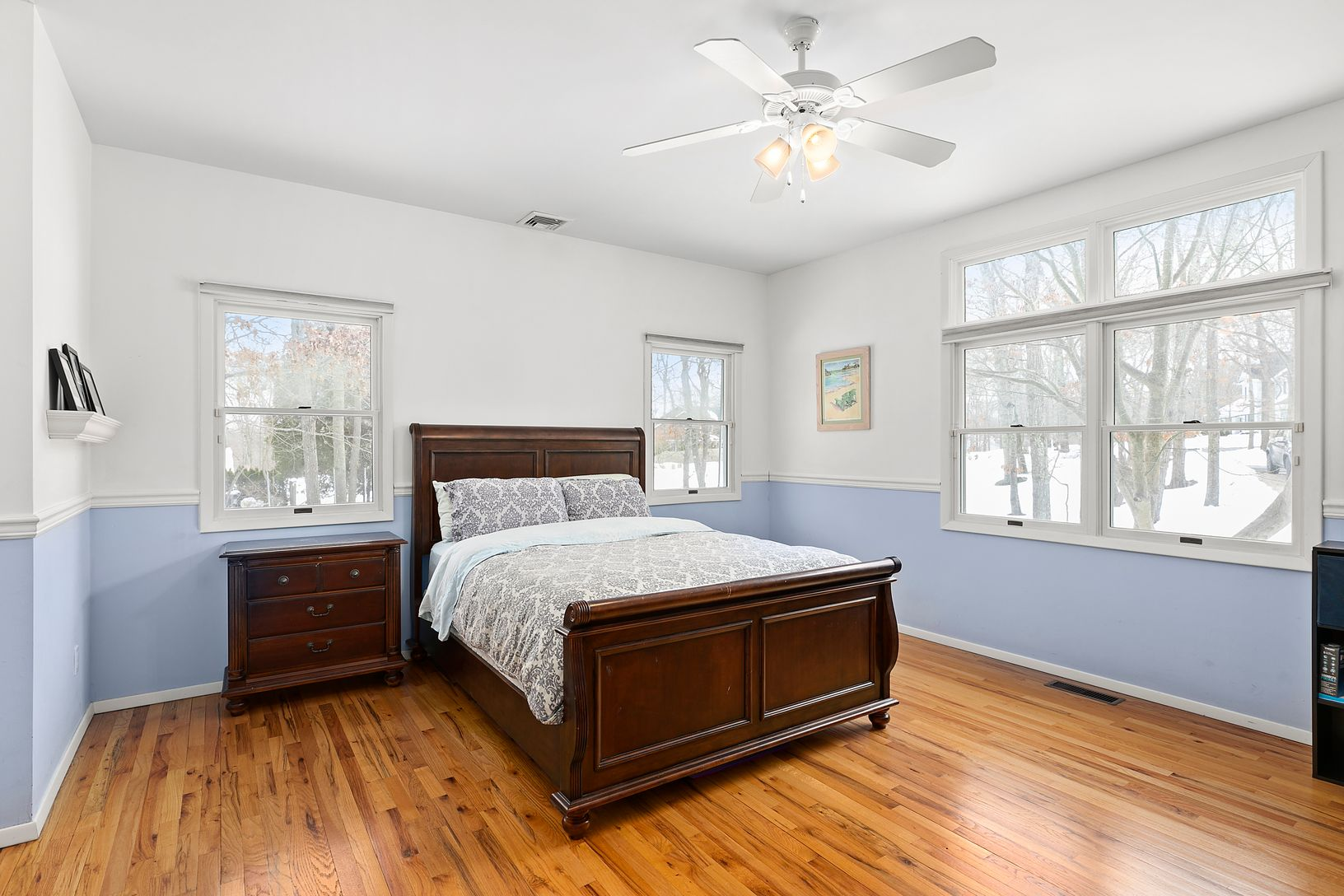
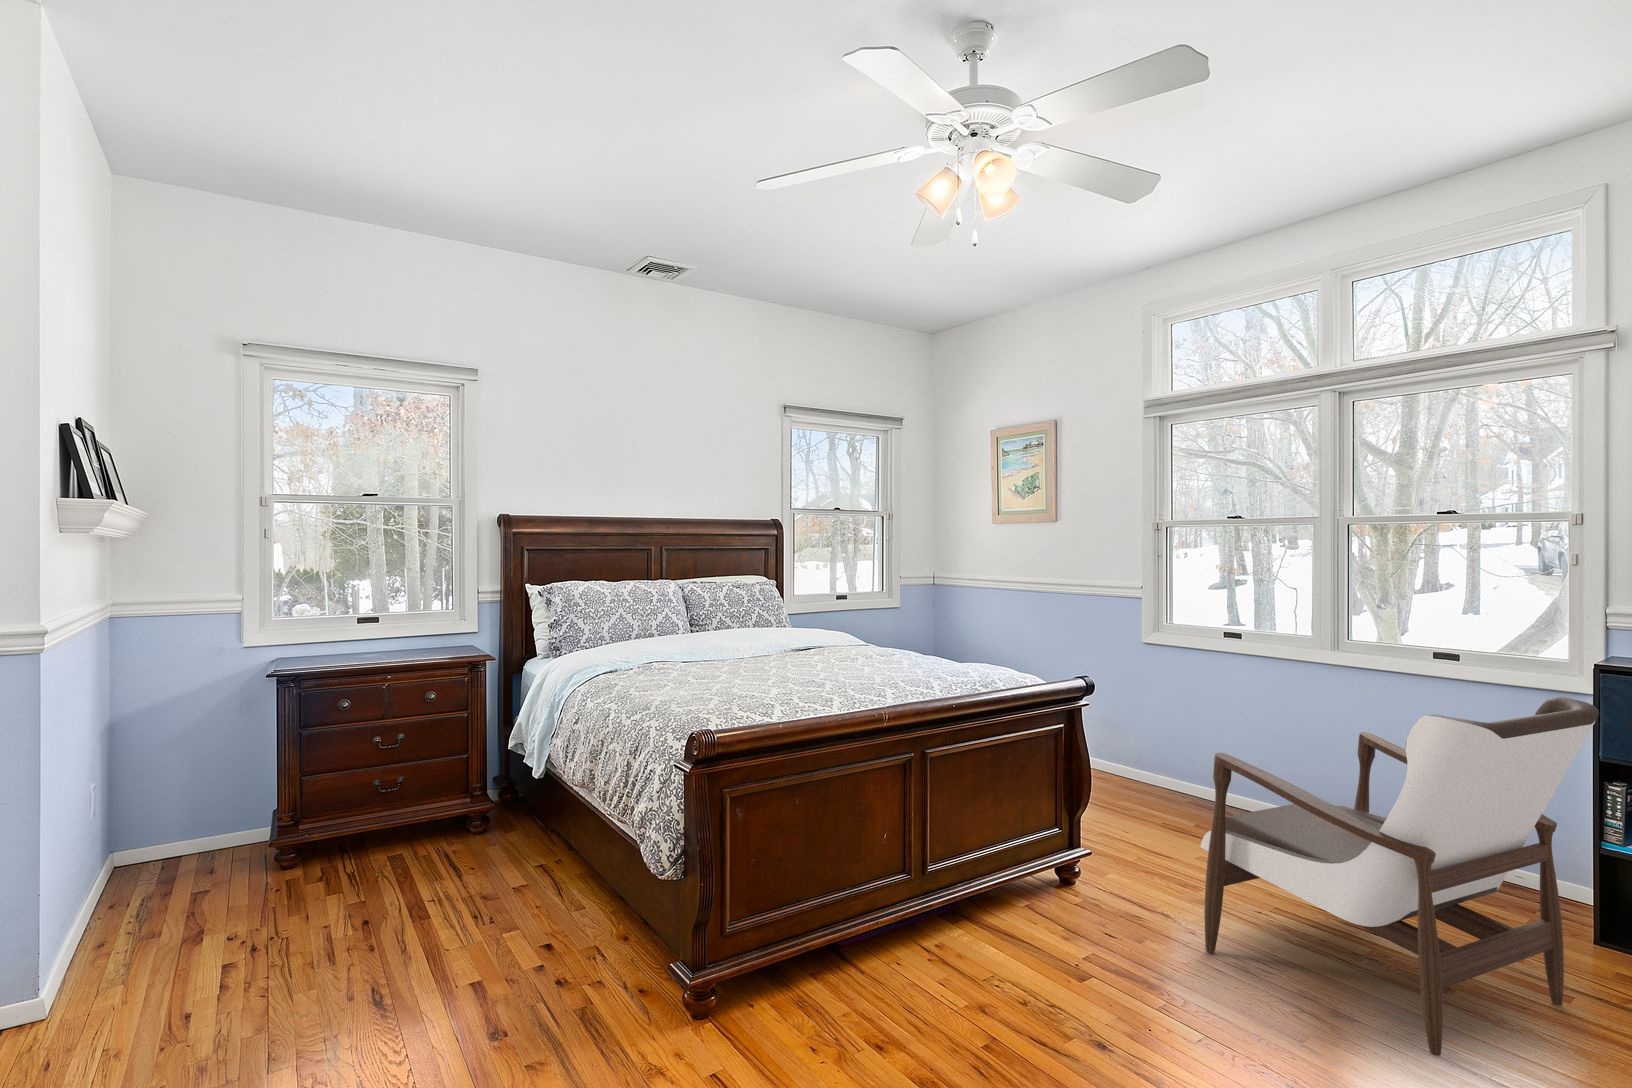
+ armchair [1198,696,1600,1056]
